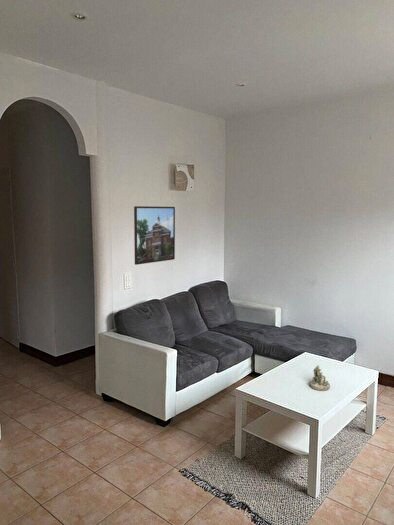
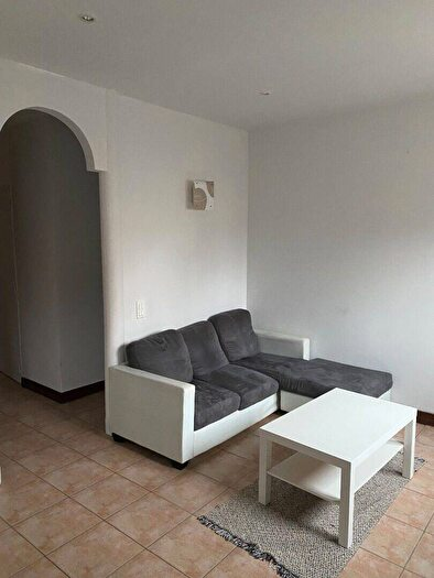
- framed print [133,205,176,266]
- succulent planter [308,364,331,392]
